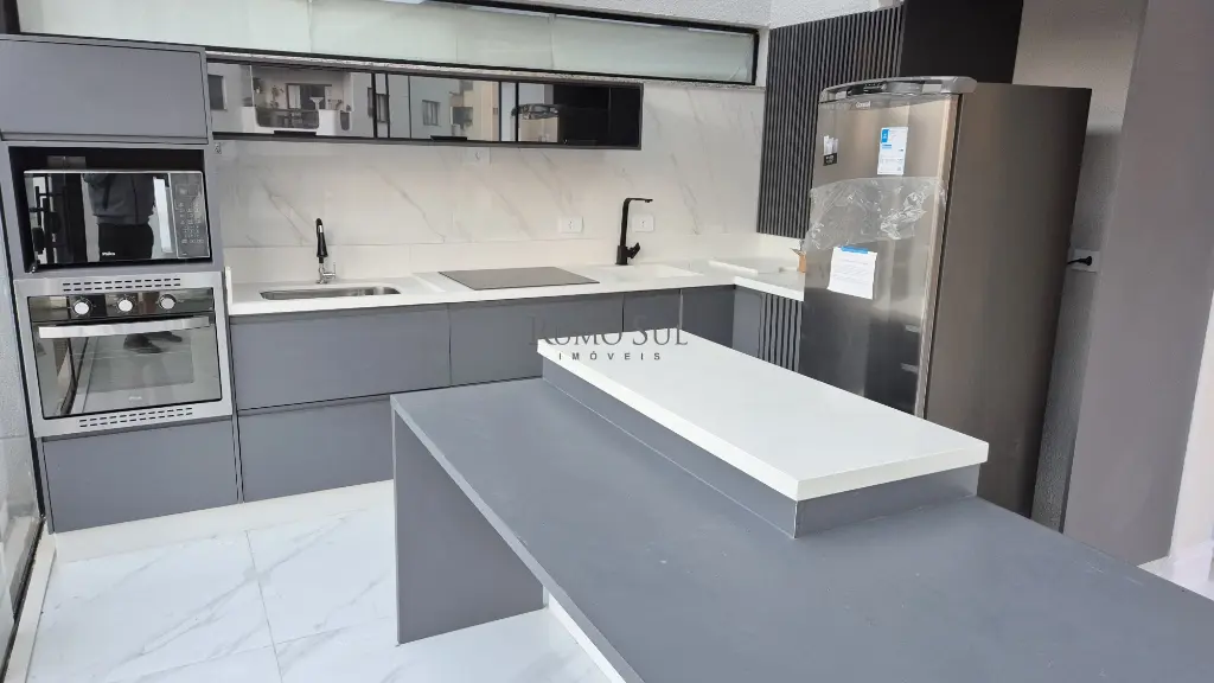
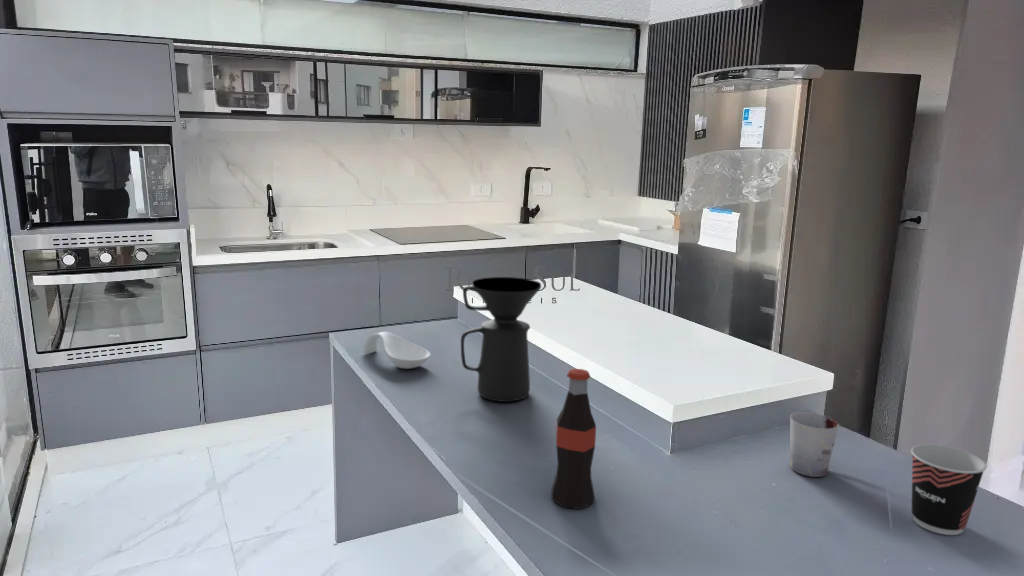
+ bottle [550,368,597,510]
+ cup [789,411,840,478]
+ cup [910,444,988,536]
+ coffee maker [460,276,542,403]
+ spoon rest [362,331,431,370]
